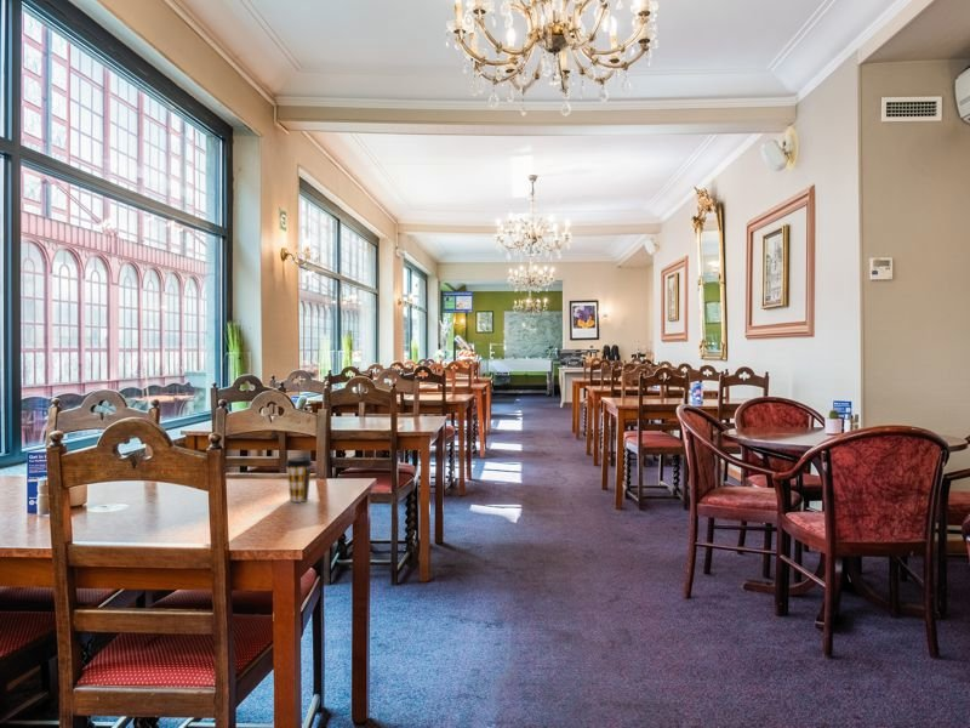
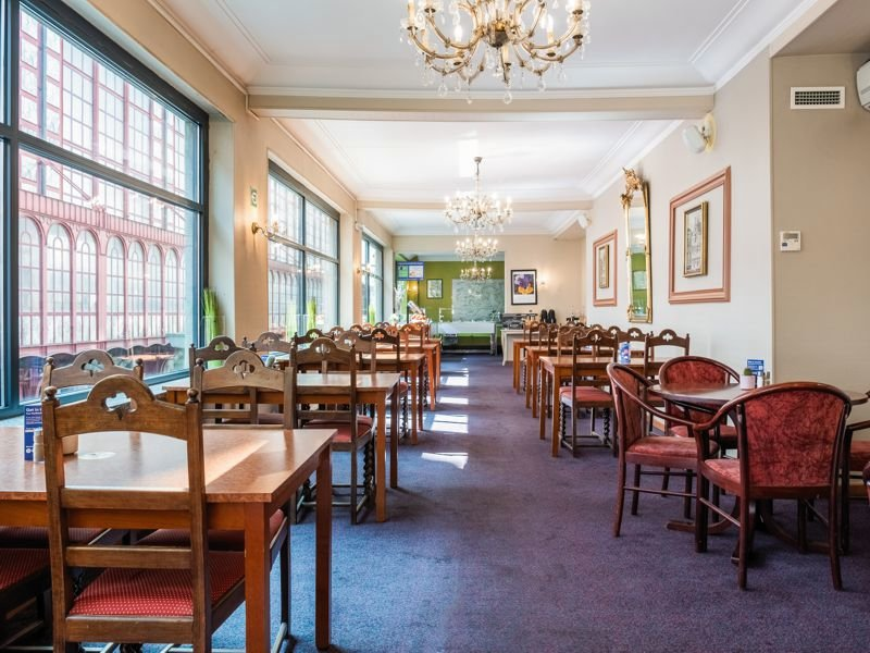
- coffee cup [284,456,314,504]
